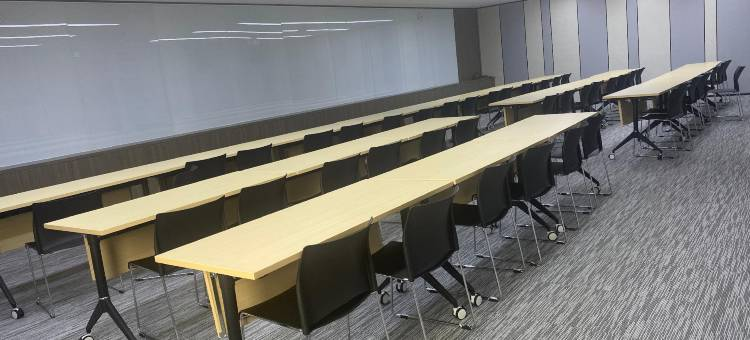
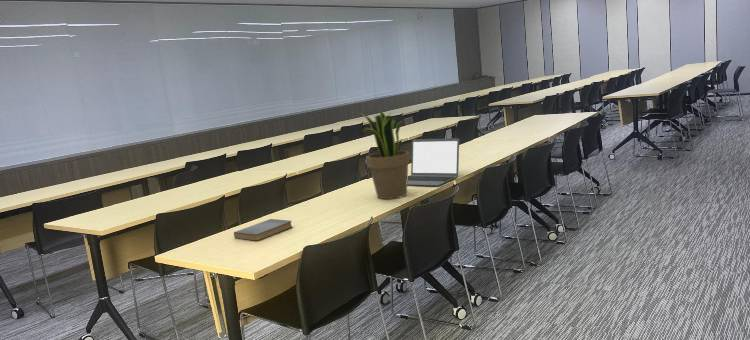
+ potted plant [359,108,411,200]
+ book [233,218,293,242]
+ laptop [407,137,460,187]
